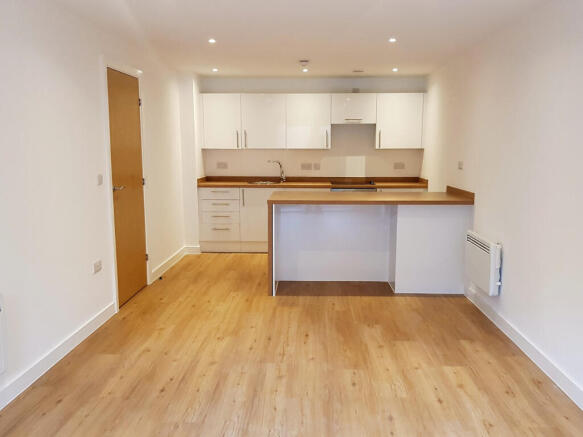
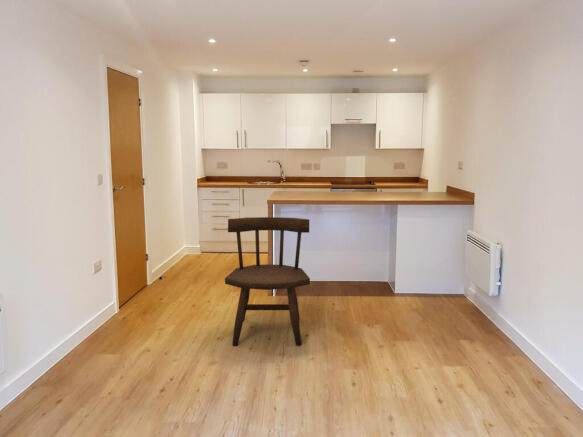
+ dining chair [224,216,311,347]
